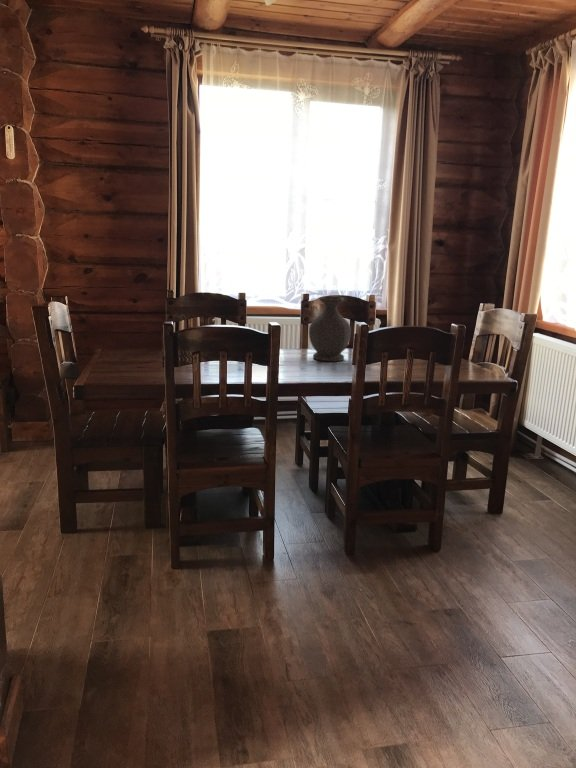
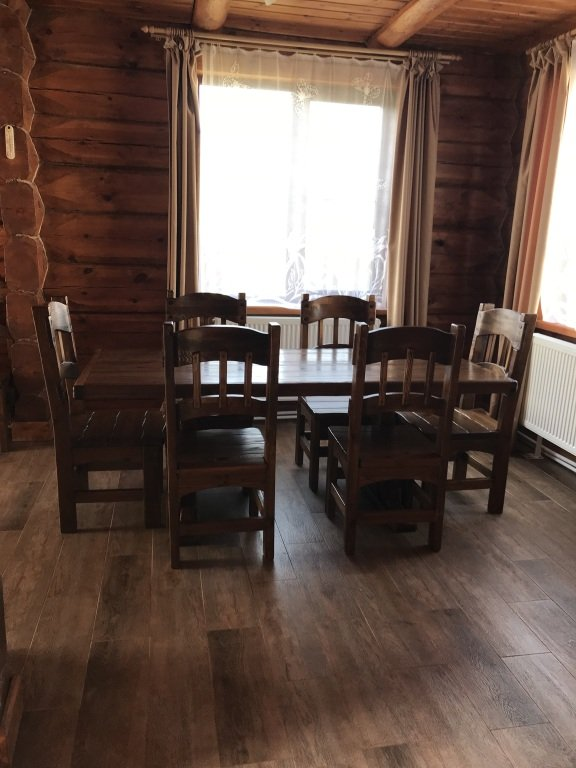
- vase [308,295,352,363]
